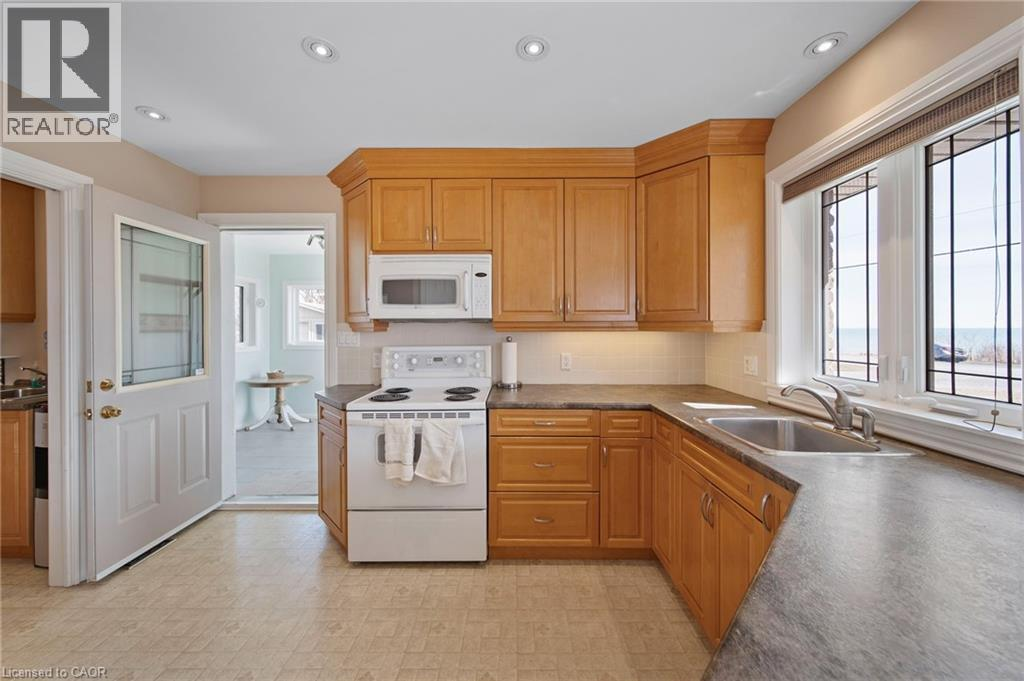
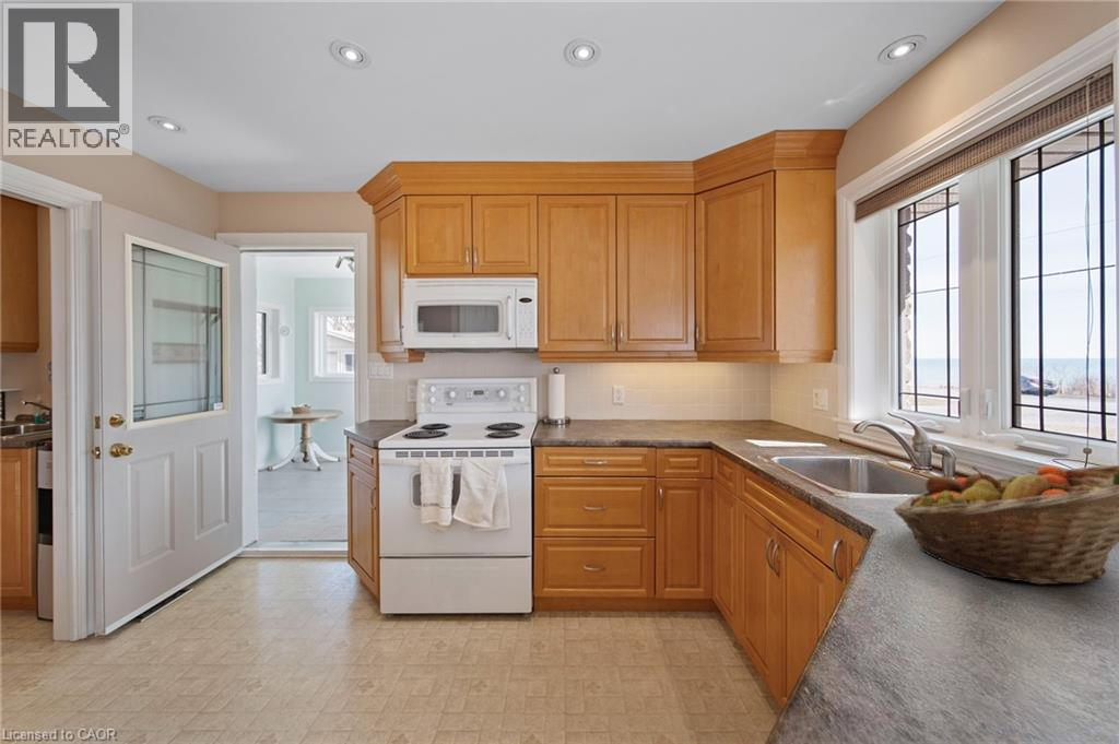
+ fruit basket [892,464,1119,586]
